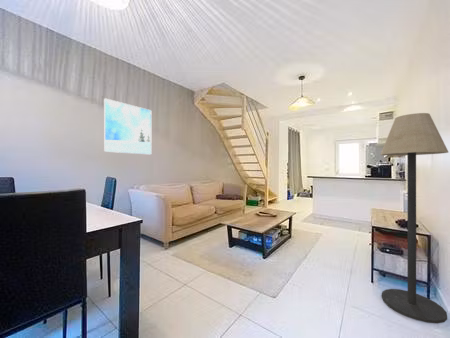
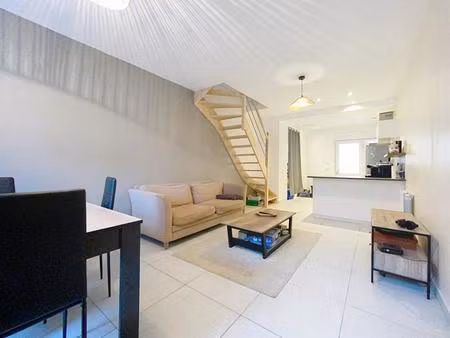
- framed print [103,97,152,156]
- floor lamp [379,112,449,325]
